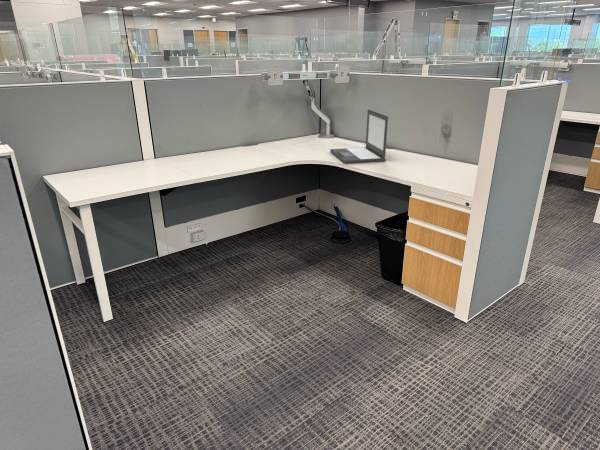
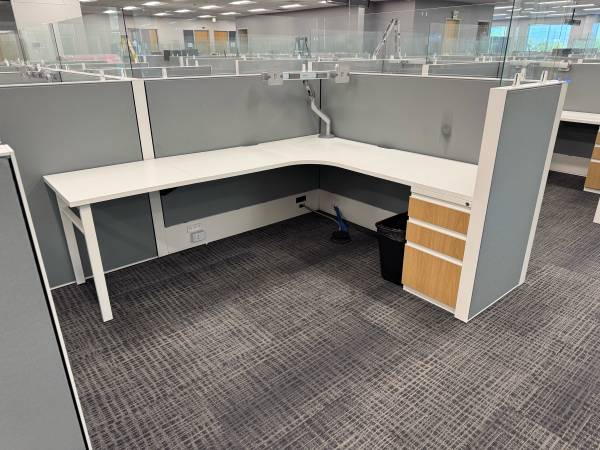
- laptop [329,109,389,164]
